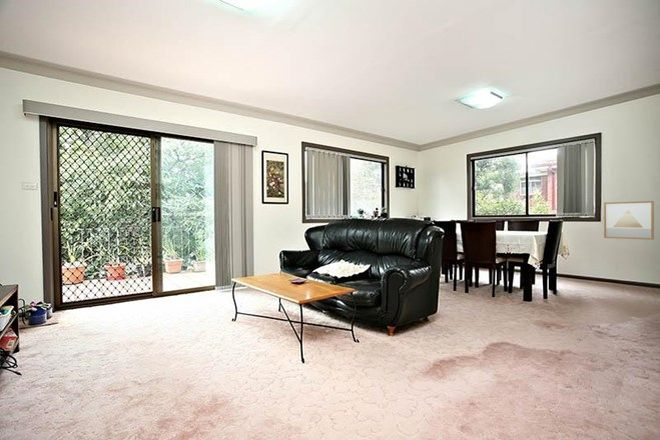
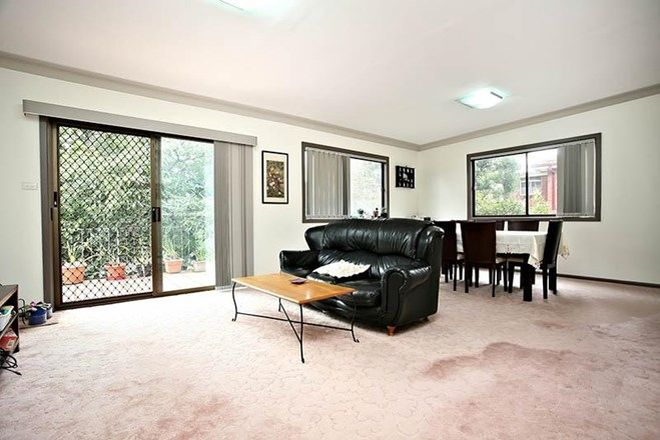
- wall art [603,200,655,241]
